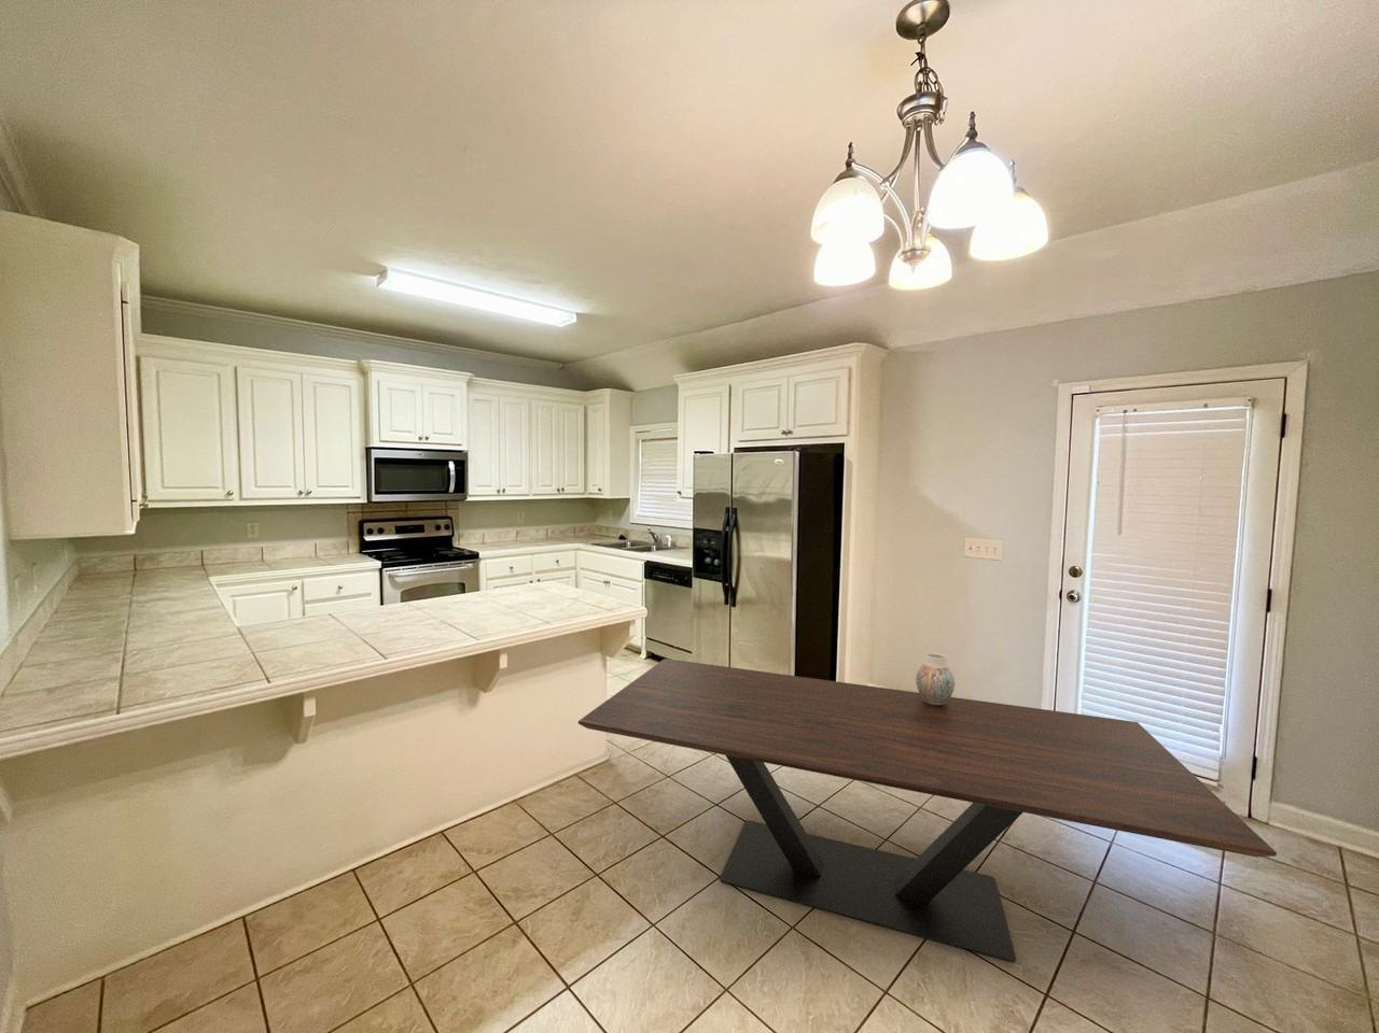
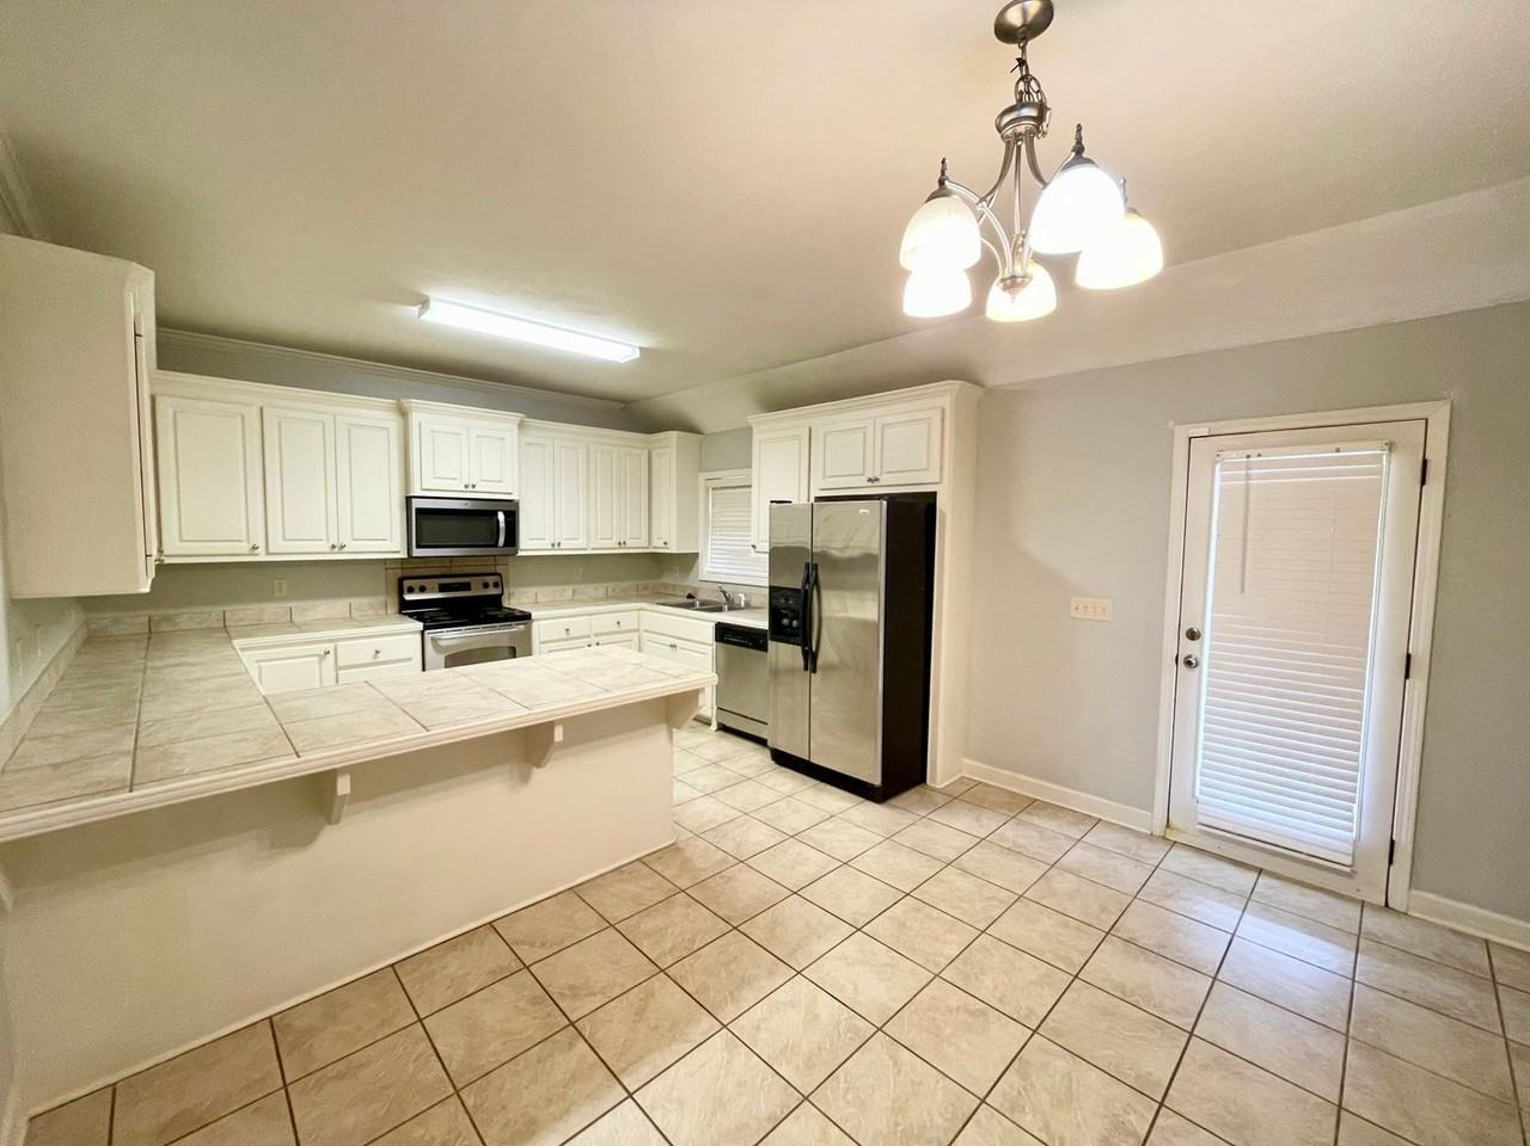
- vase [914,652,956,705]
- dining table [578,658,1278,964]
